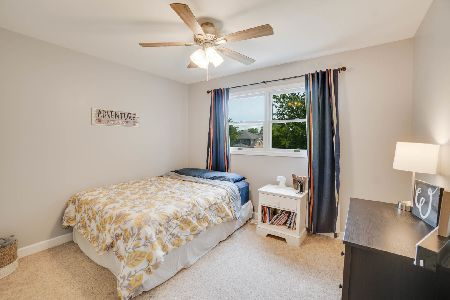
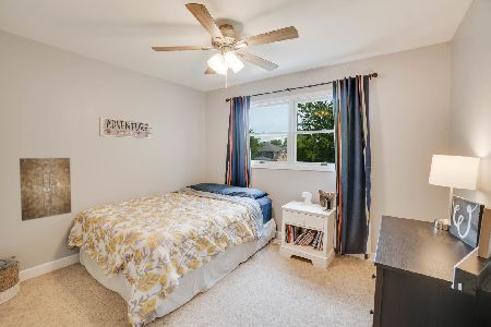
+ wall art [19,157,72,222]
